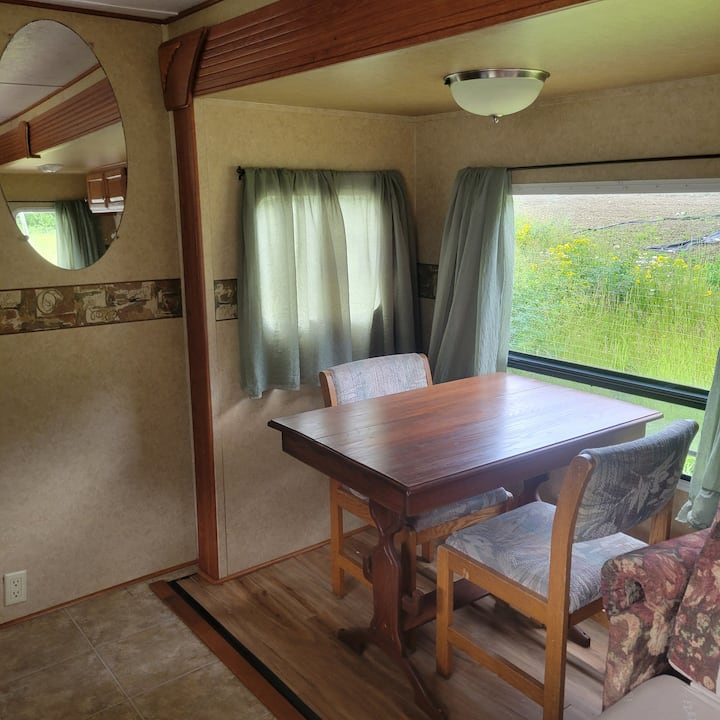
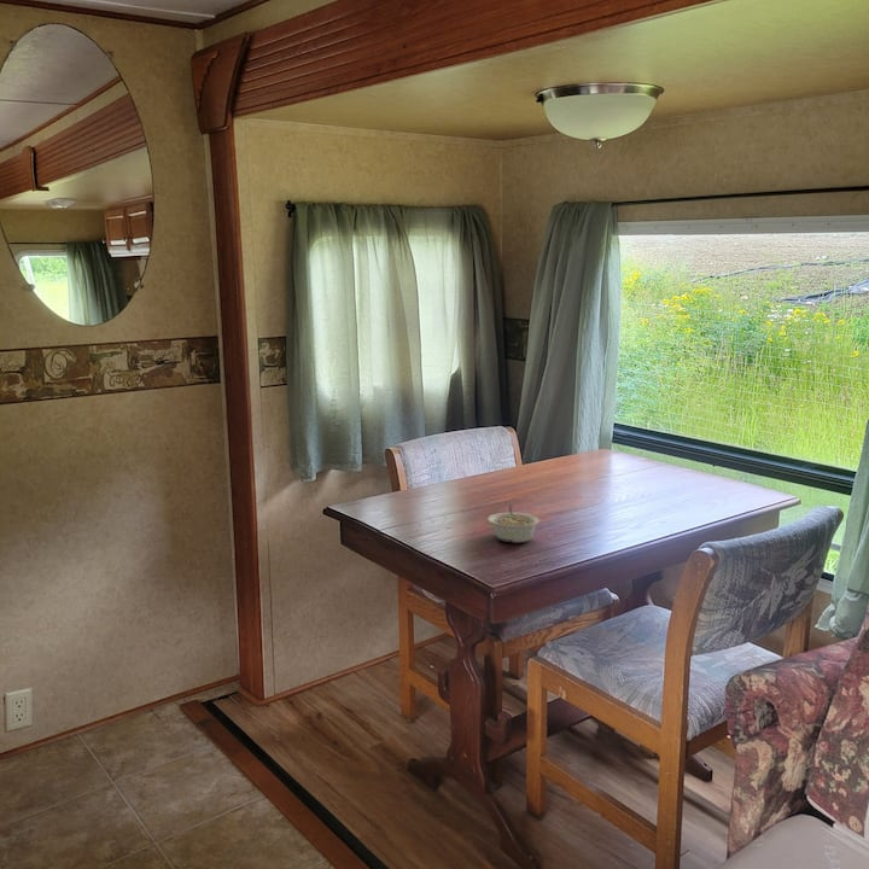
+ legume [486,505,541,543]
